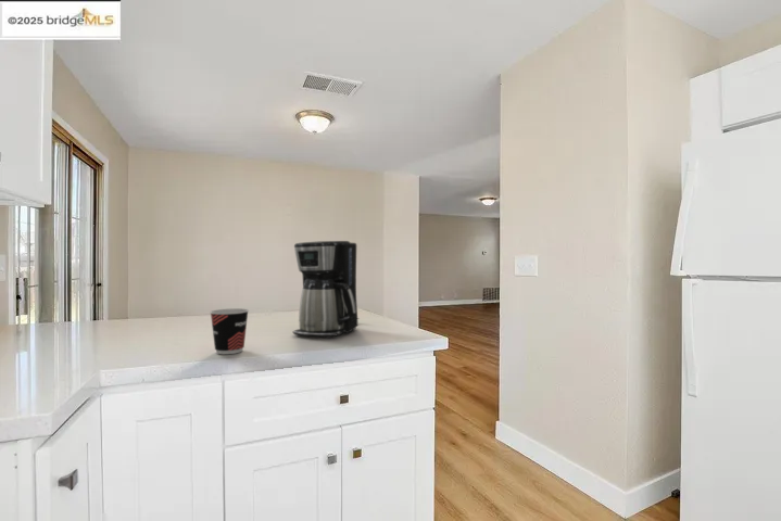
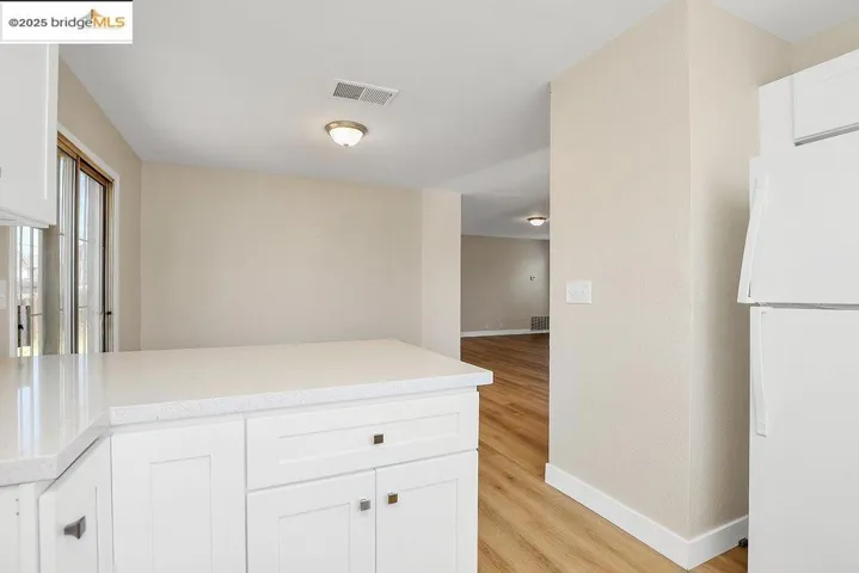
- coffee maker [292,240,361,339]
- cup [209,307,250,355]
